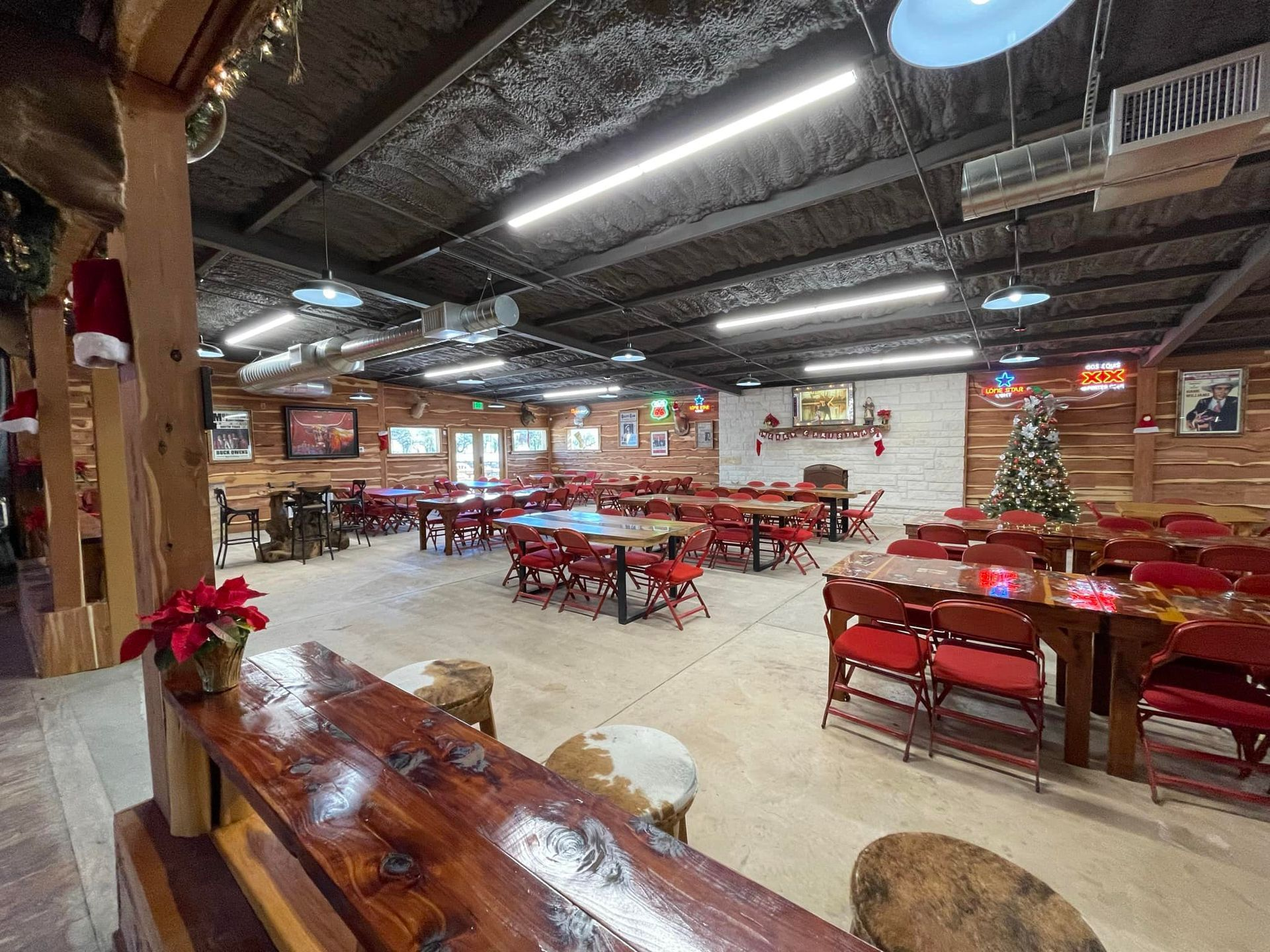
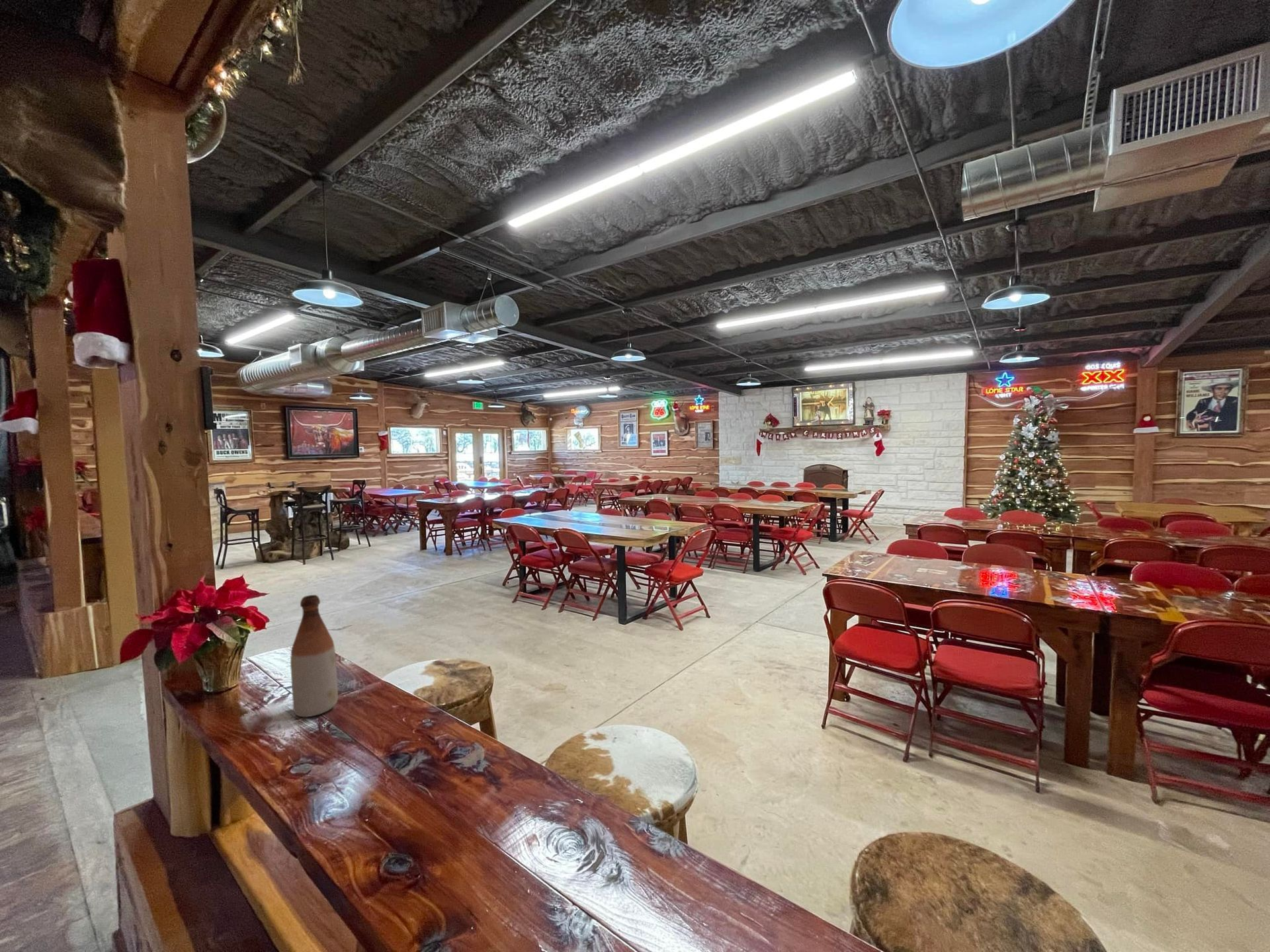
+ beer bottle [290,594,339,718]
